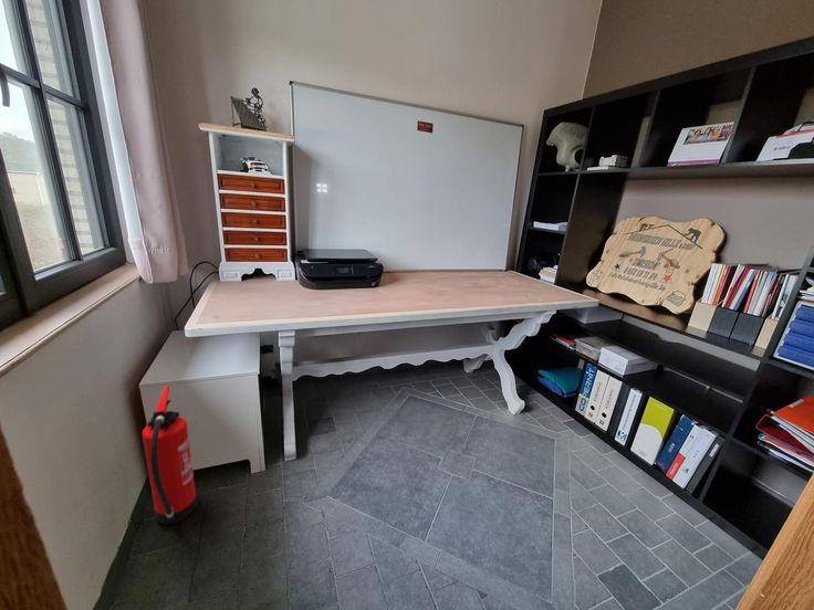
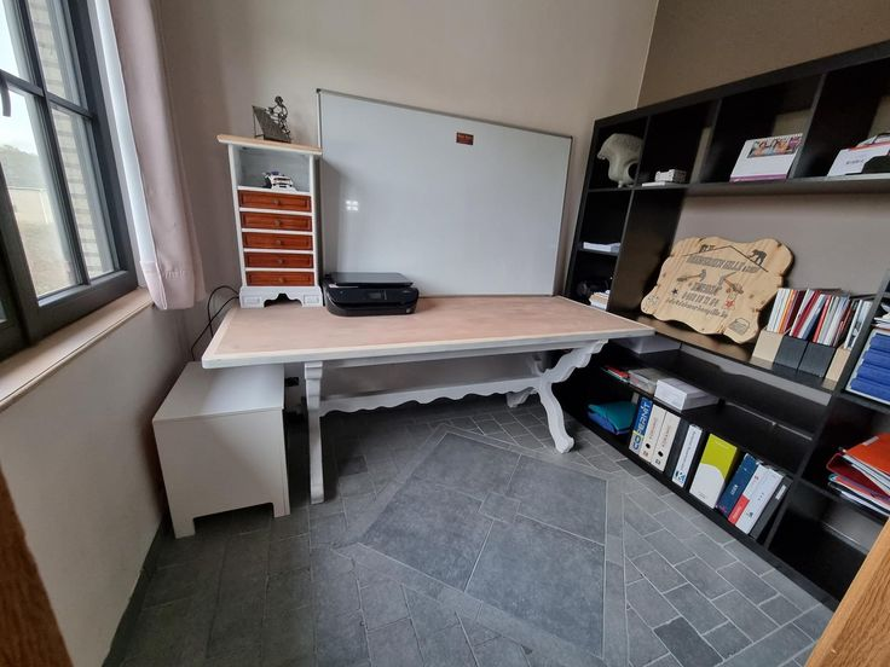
- fire extinguisher [142,385,199,526]
